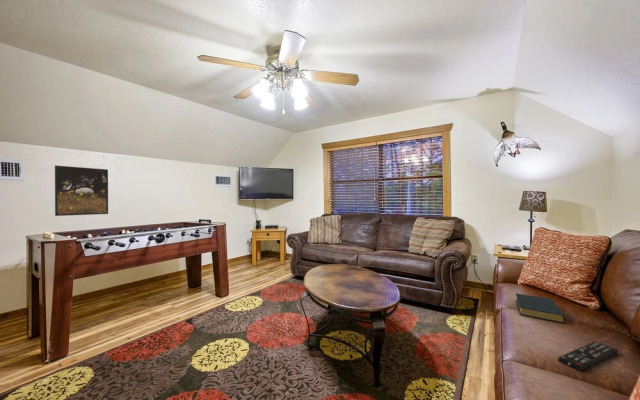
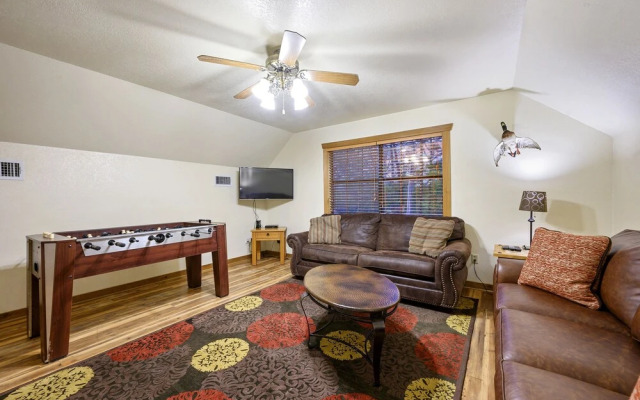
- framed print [54,164,109,217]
- remote control [557,340,619,372]
- hardback book [515,292,566,324]
